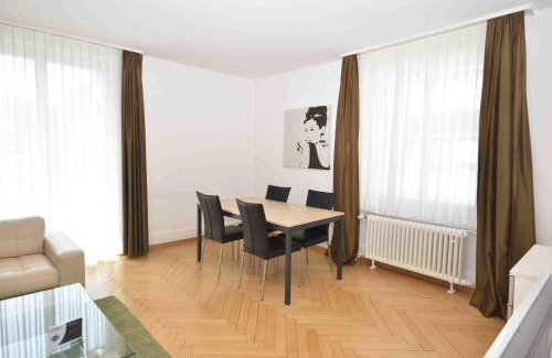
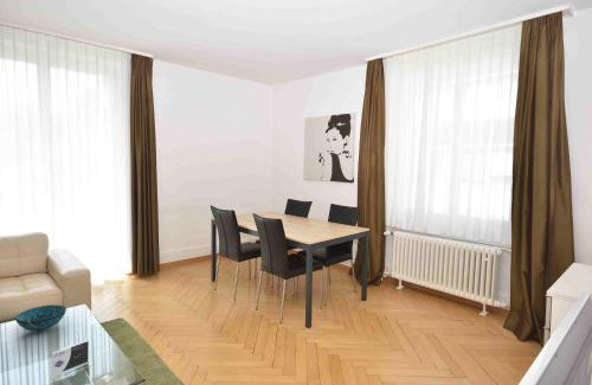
+ decorative bowl [14,304,67,333]
